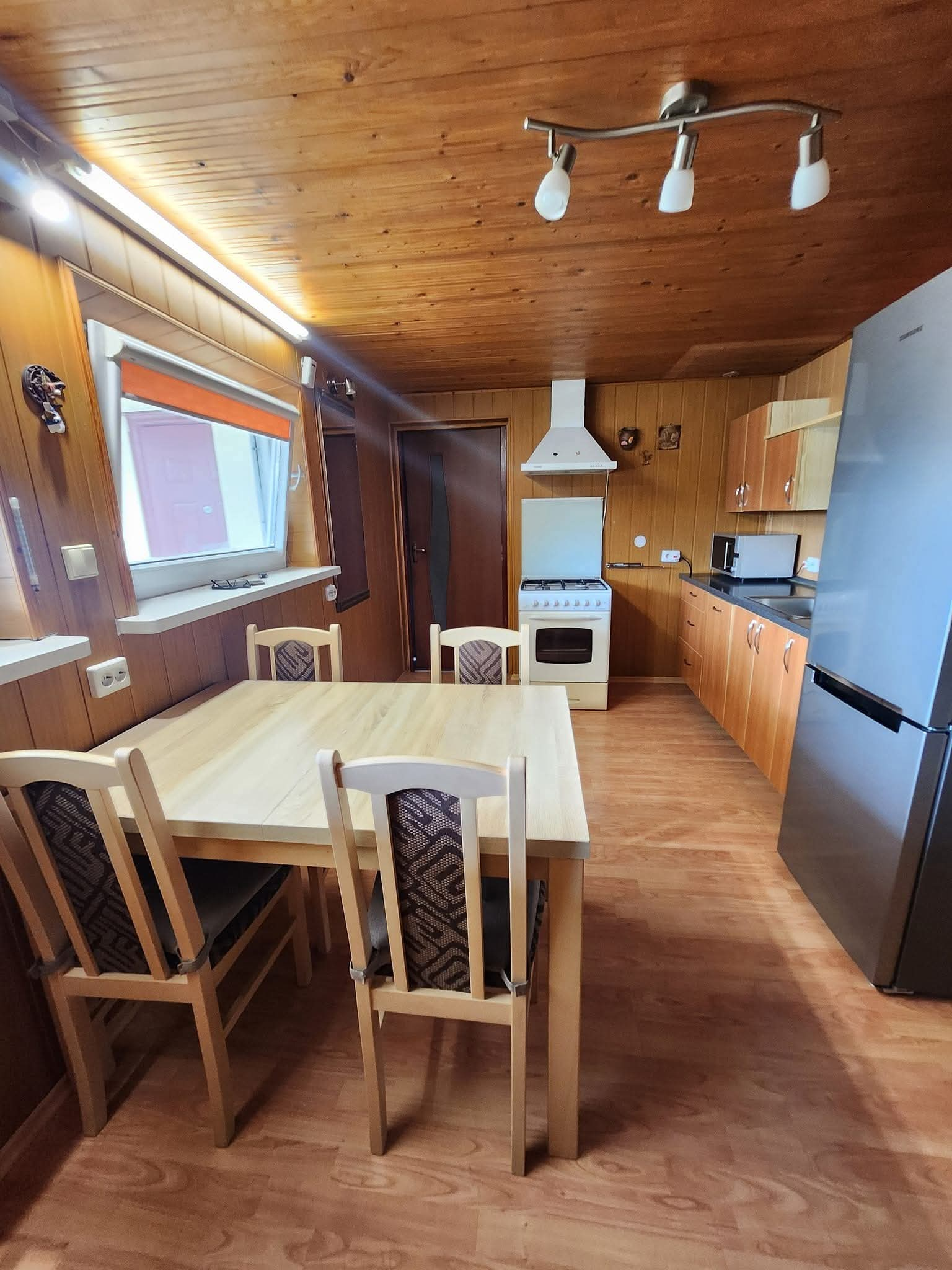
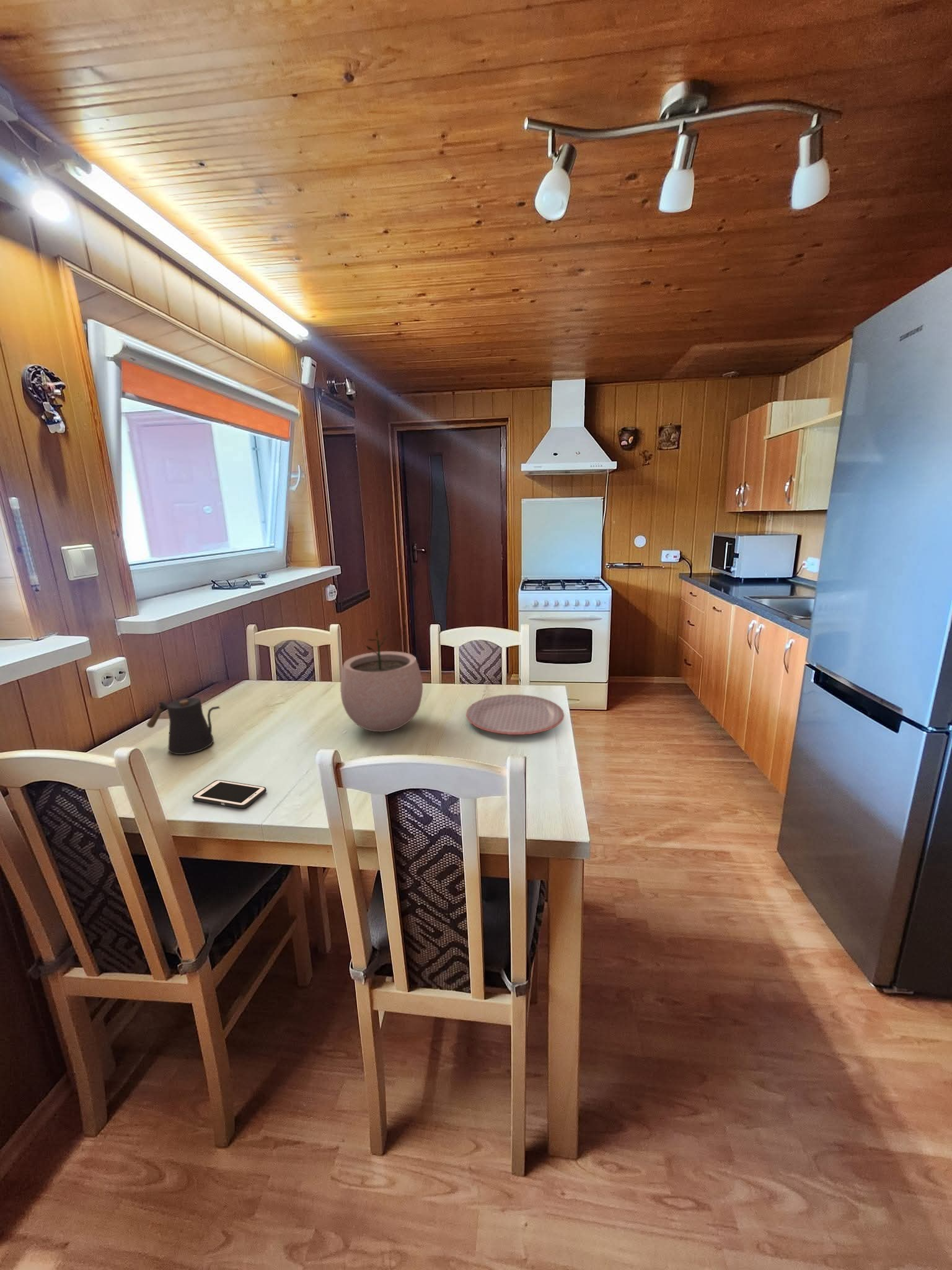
+ plate [465,694,565,735]
+ plant pot [340,628,423,732]
+ kettle [146,697,221,755]
+ cell phone [192,779,267,809]
